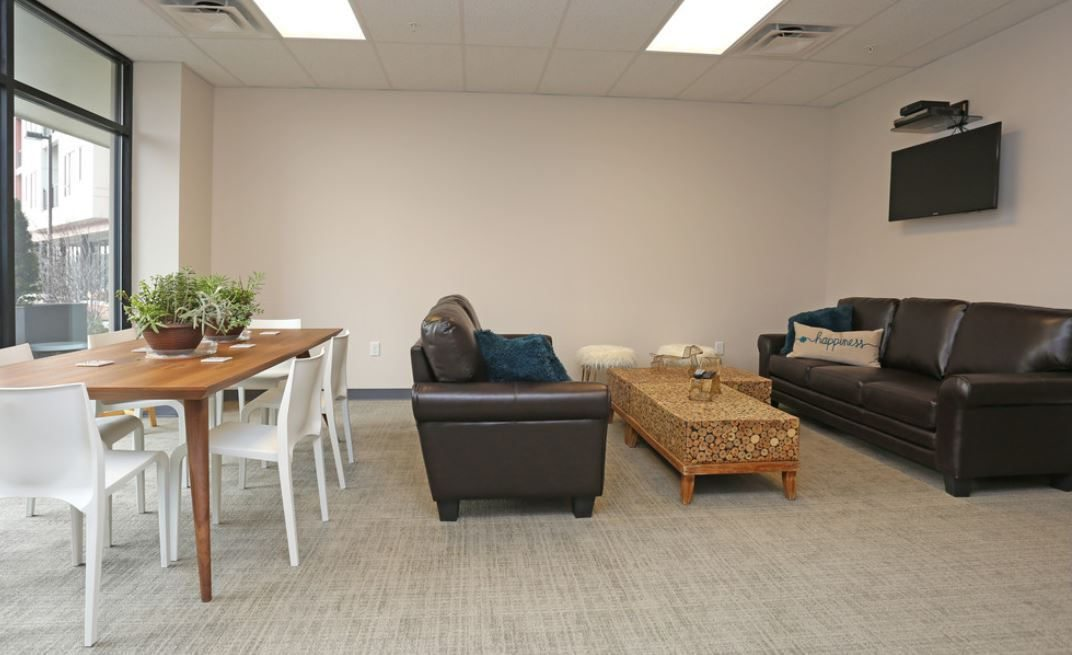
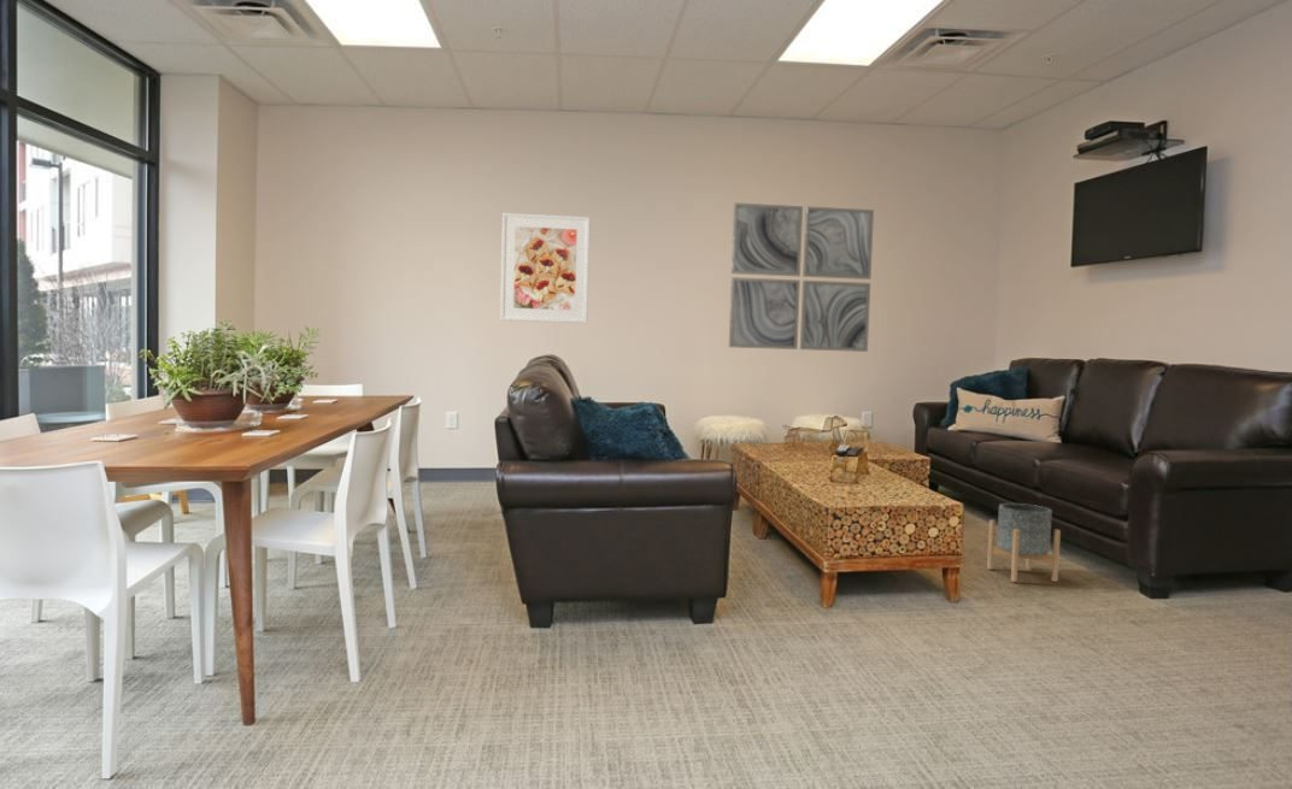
+ planter [986,502,1062,583]
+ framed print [499,212,592,324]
+ wall art [728,201,875,353]
